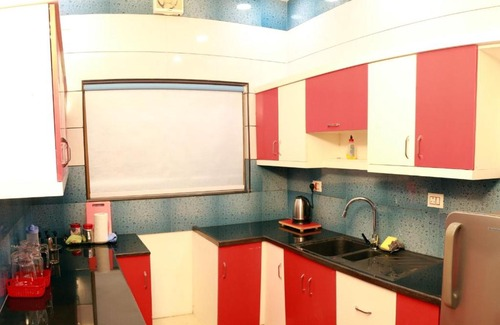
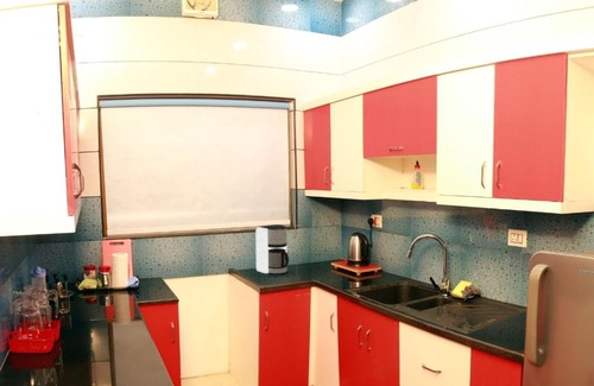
+ coffee maker [254,223,290,276]
